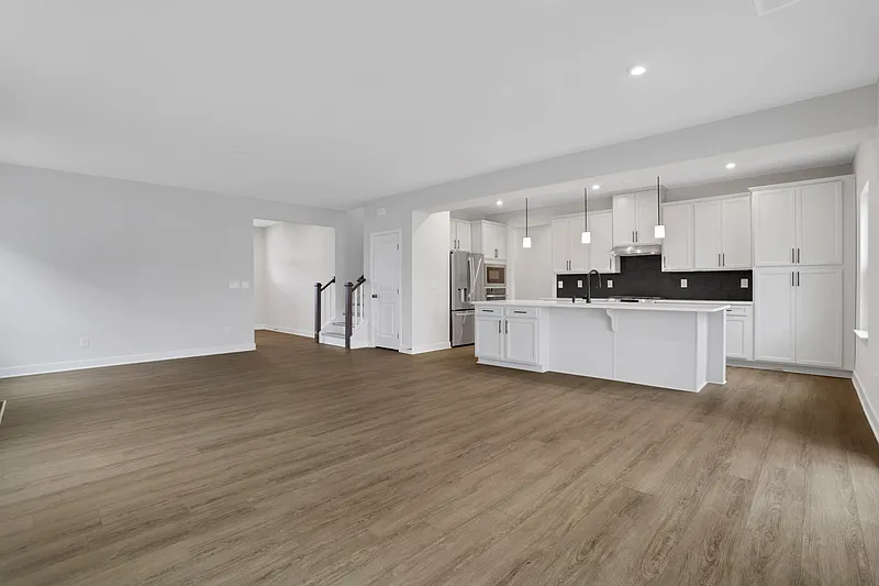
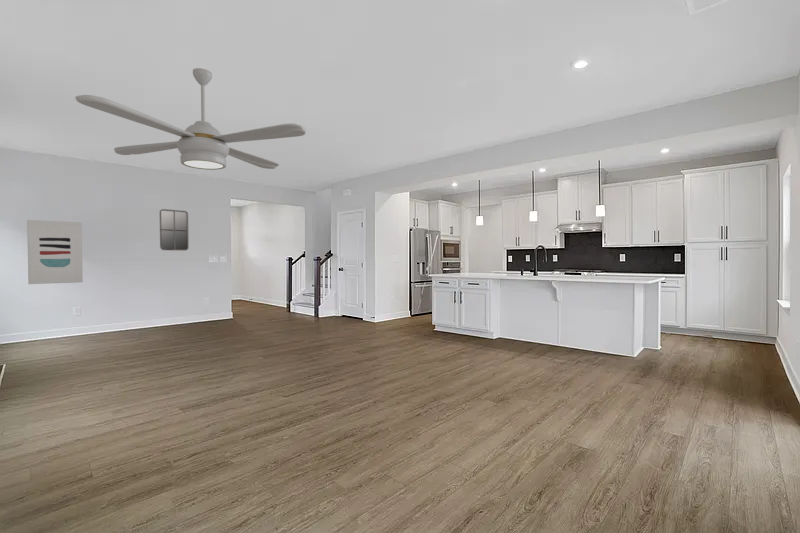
+ wall art [26,219,84,285]
+ home mirror [159,208,190,252]
+ ceiling fan [74,67,307,171]
